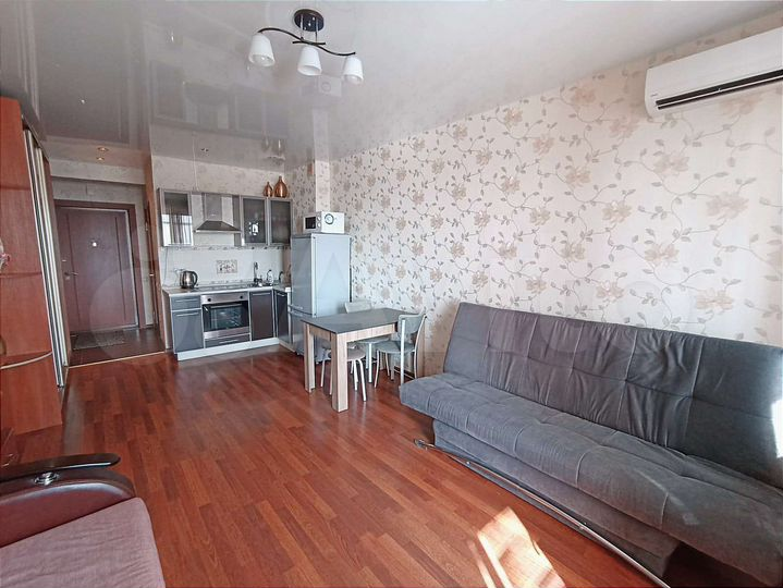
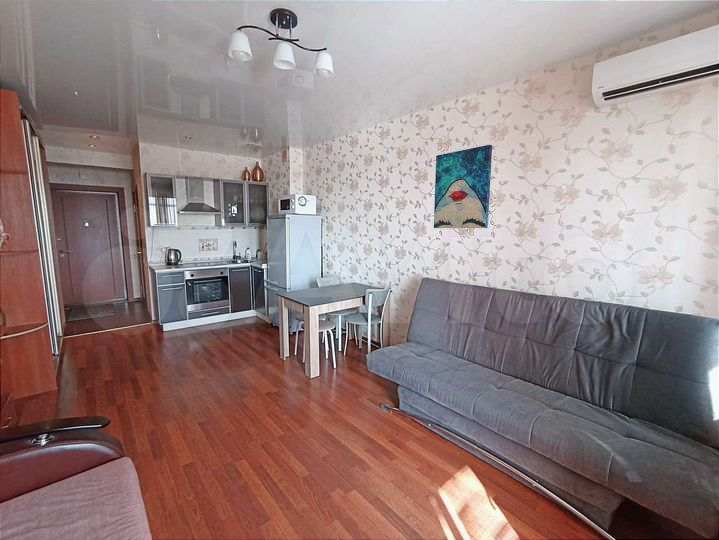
+ wall art [433,144,493,229]
